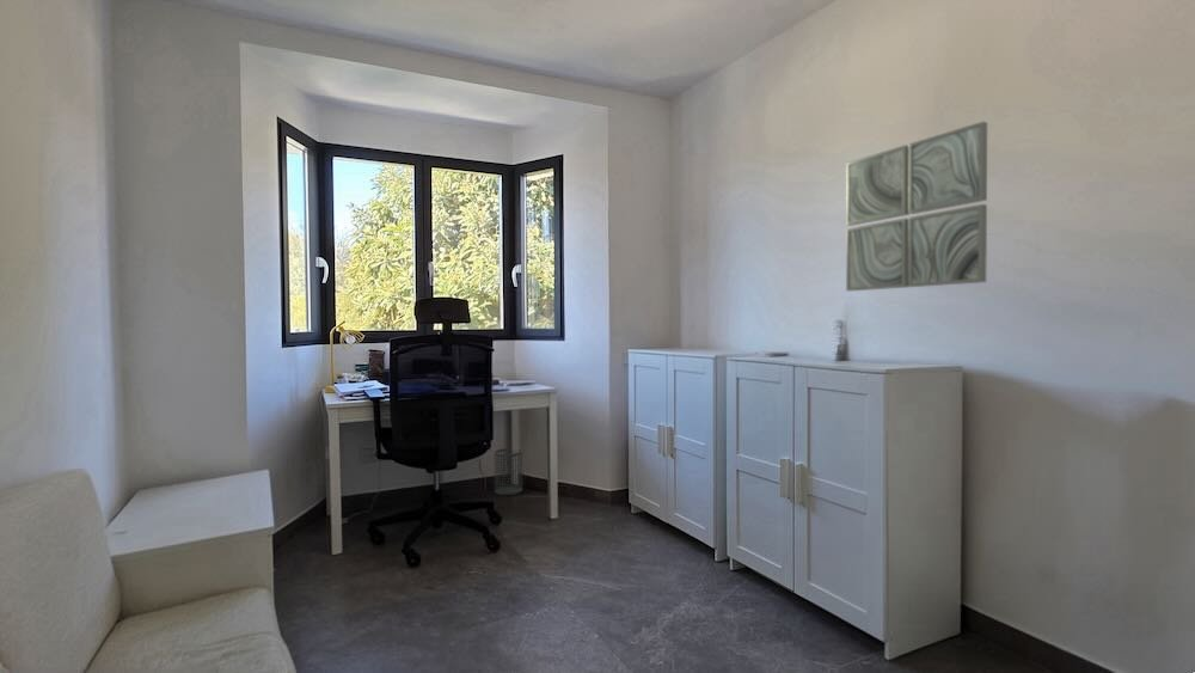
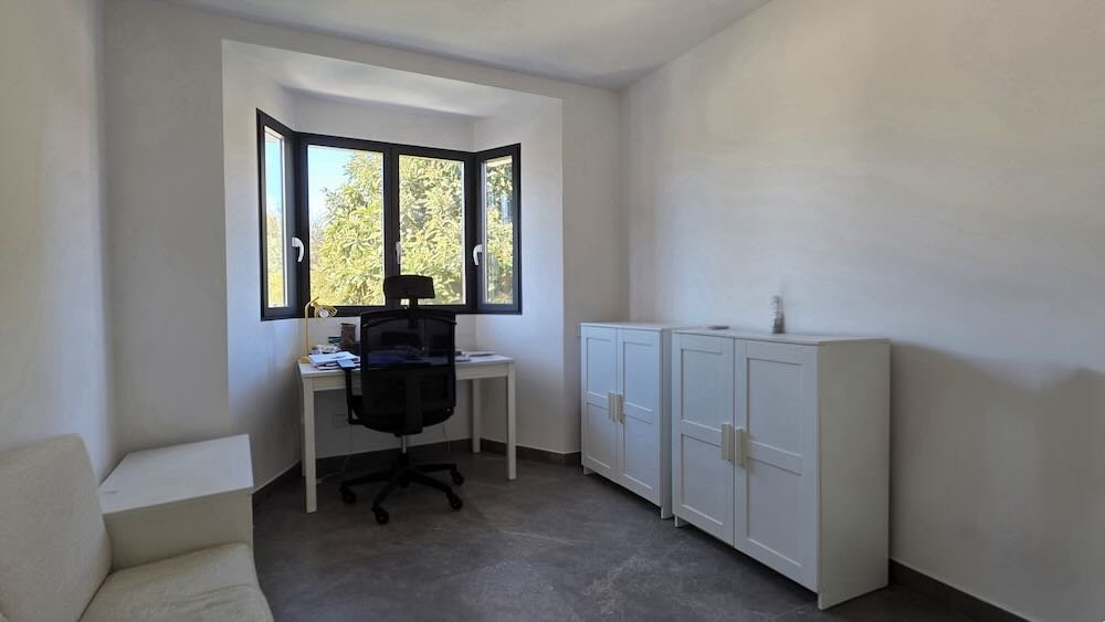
- wastebasket [494,447,523,496]
- wall art [845,121,988,293]
